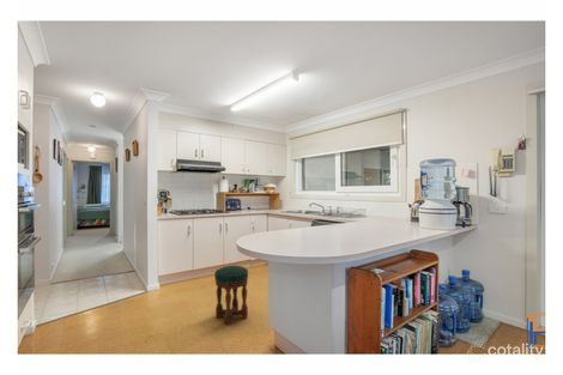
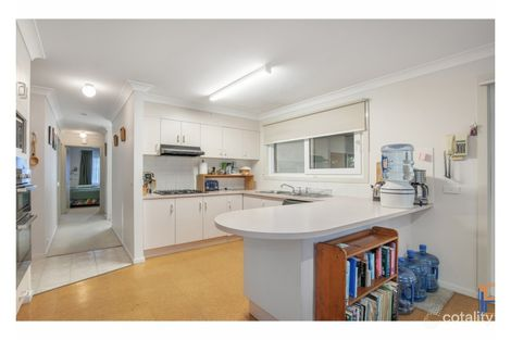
- stool [213,265,249,326]
